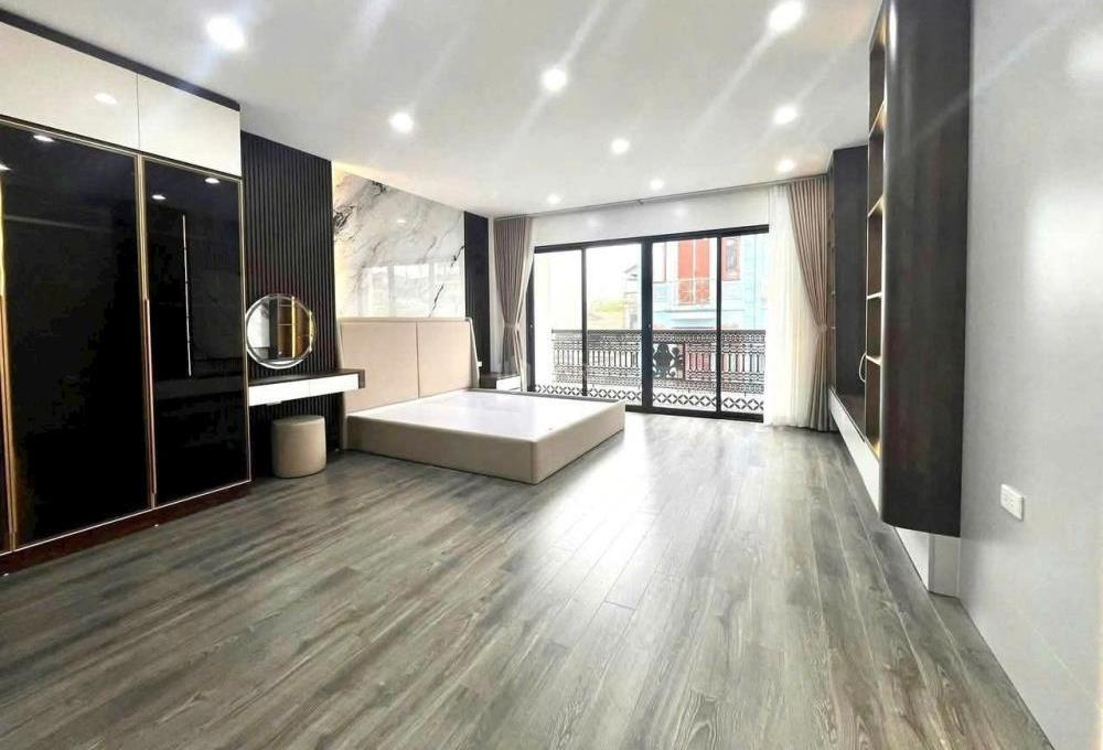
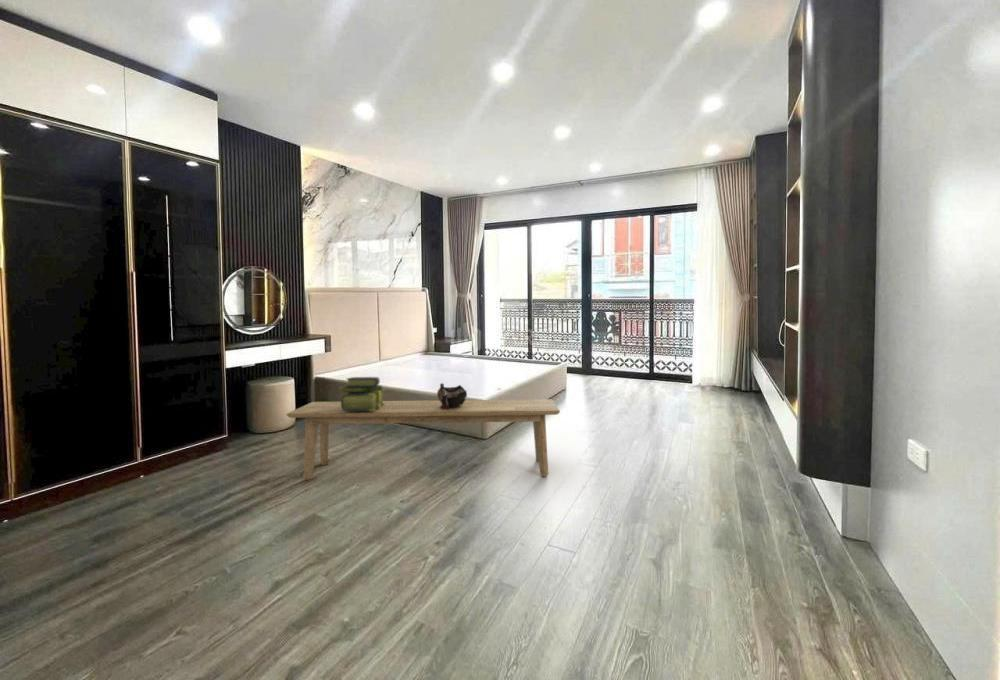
+ decorative bowl [436,382,468,410]
+ stack of books [340,376,385,411]
+ bench [286,398,561,481]
